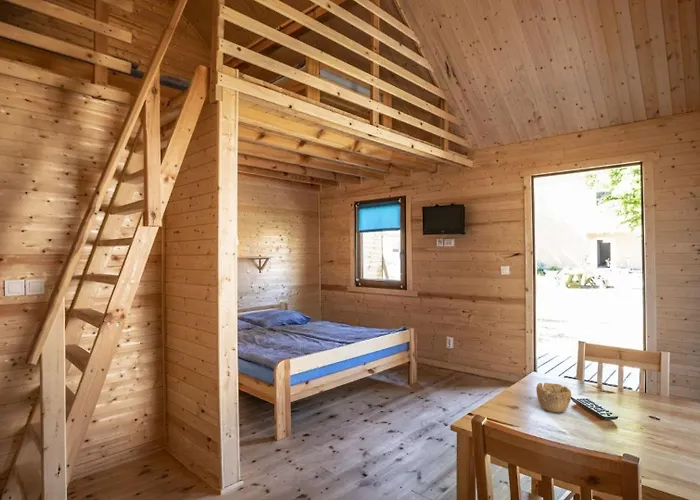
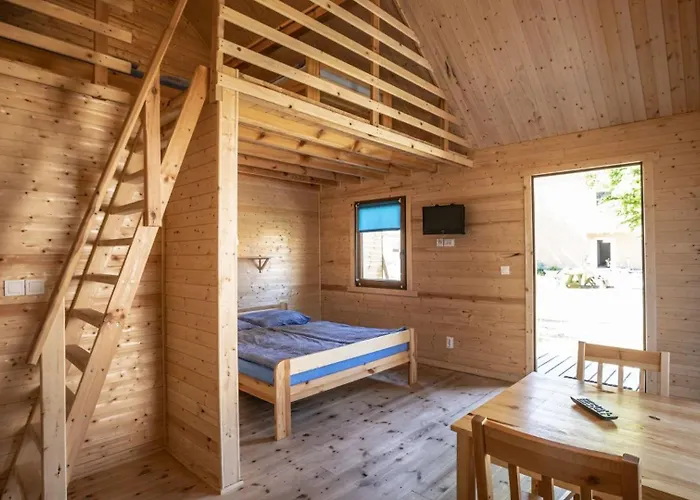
- bowl [535,382,572,413]
